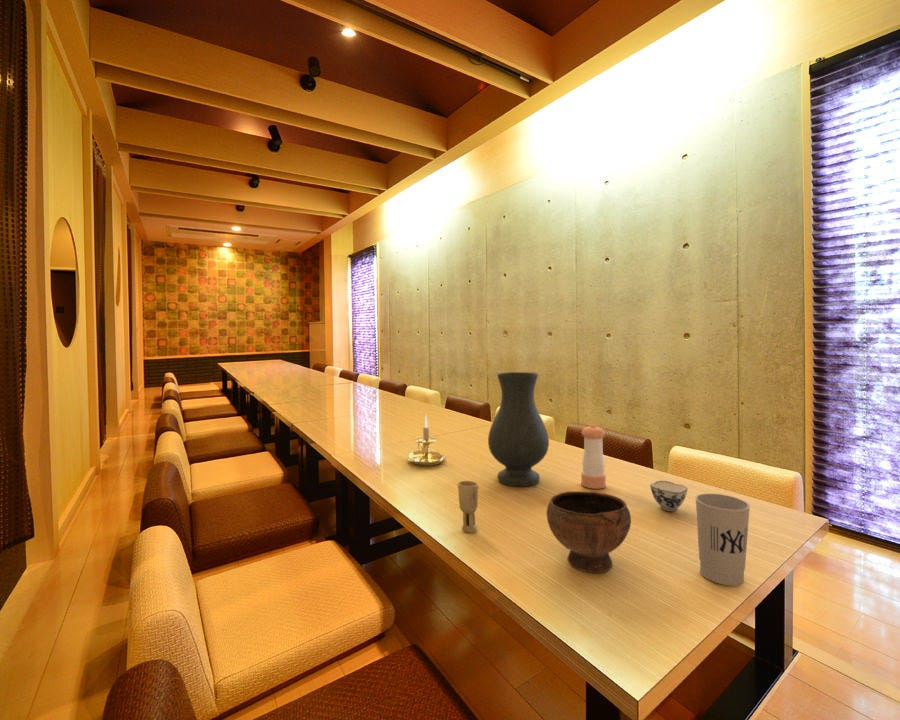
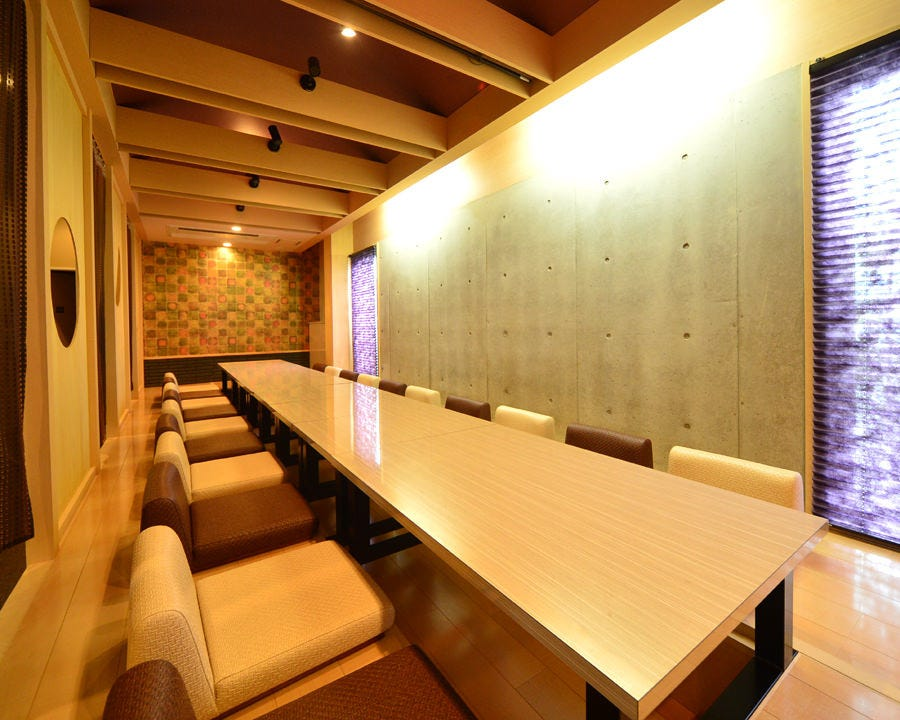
- chinaware [649,480,689,512]
- cup [457,480,480,533]
- bowl [546,490,632,574]
- cup [694,493,751,587]
- candle holder [406,415,447,467]
- pepper shaker [580,423,607,490]
- vase [487,371,550,487]
